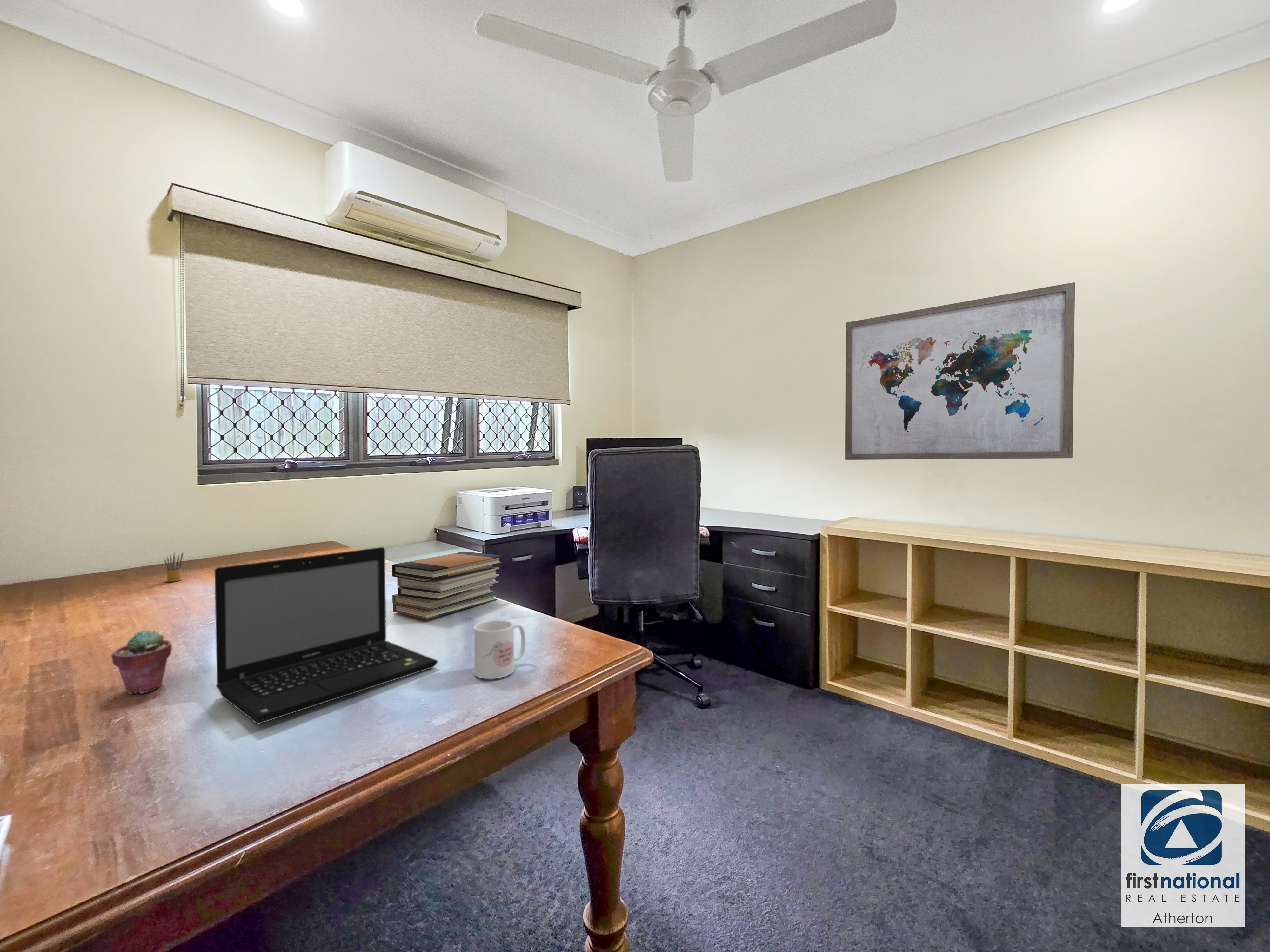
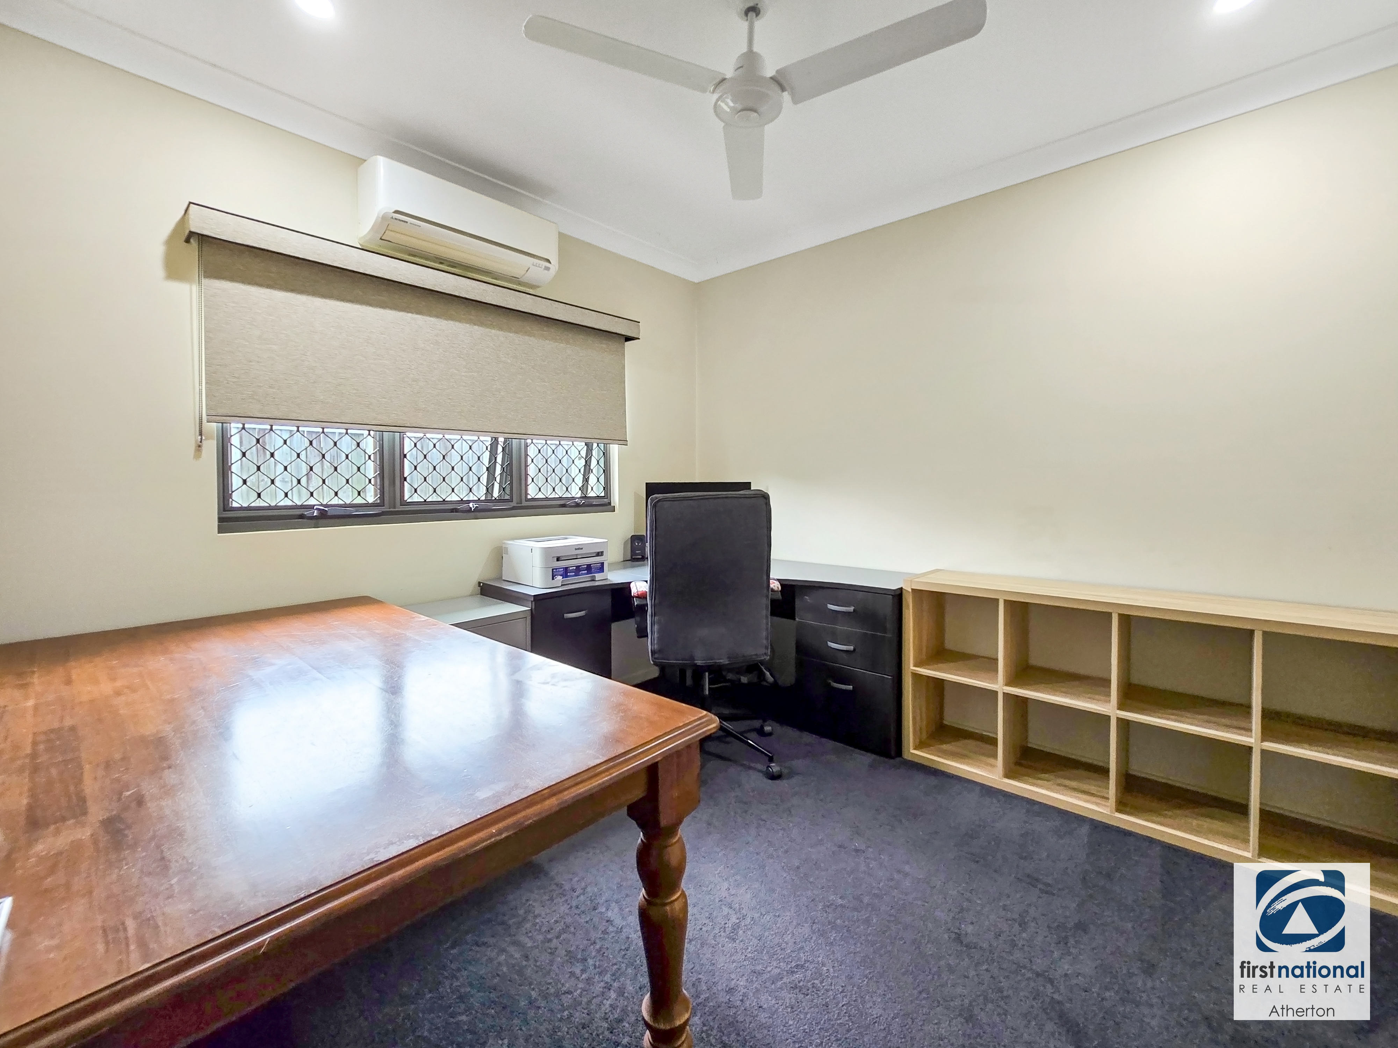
- mug [473,620,526,679]
- book stack [391,551,503,620]
- laptop [214,547,438,724]
- pencil box [164,552,184,582]
- potted succulent [111,630,172,694]
- wall art [845,282,1075,460]
